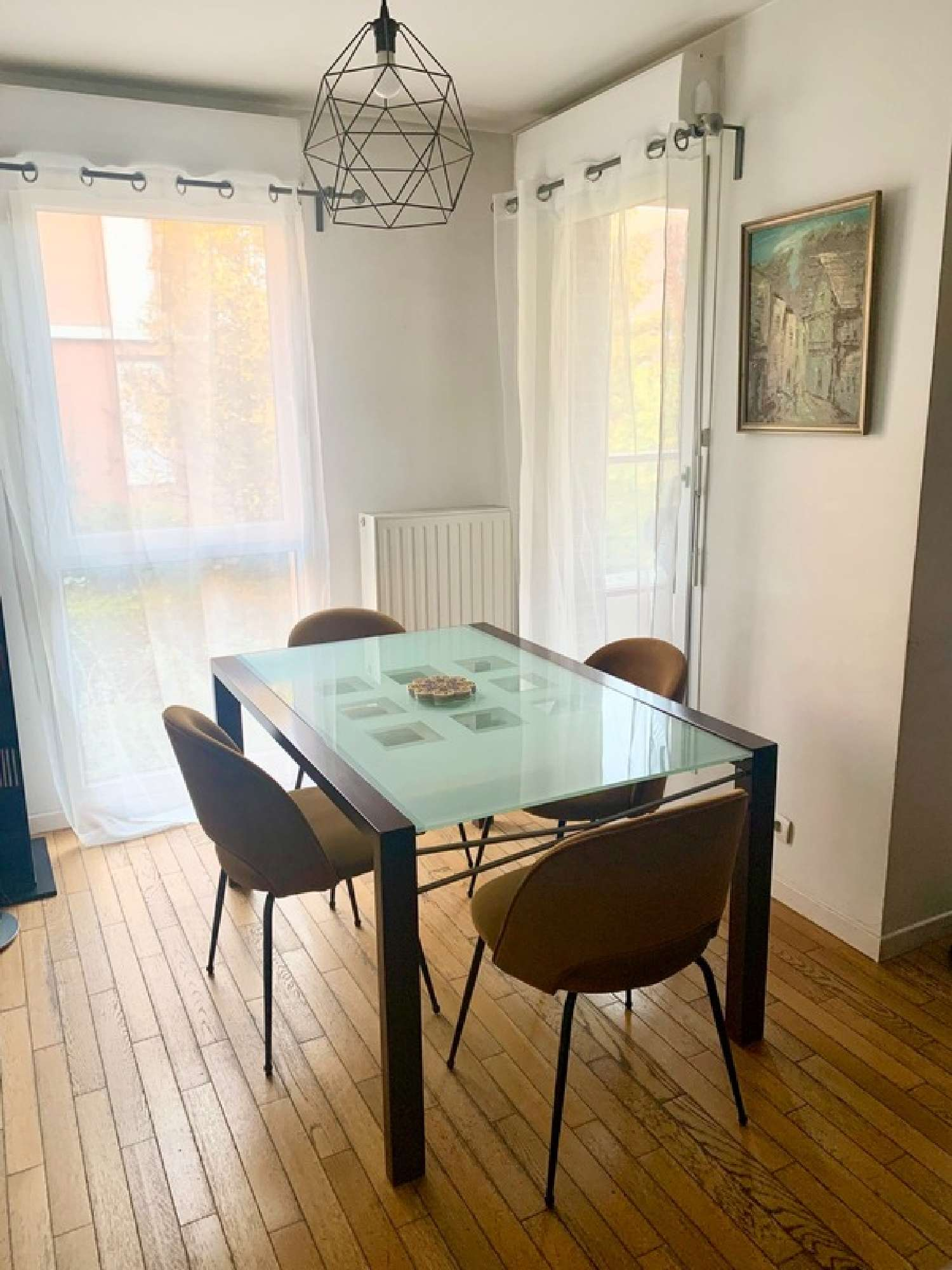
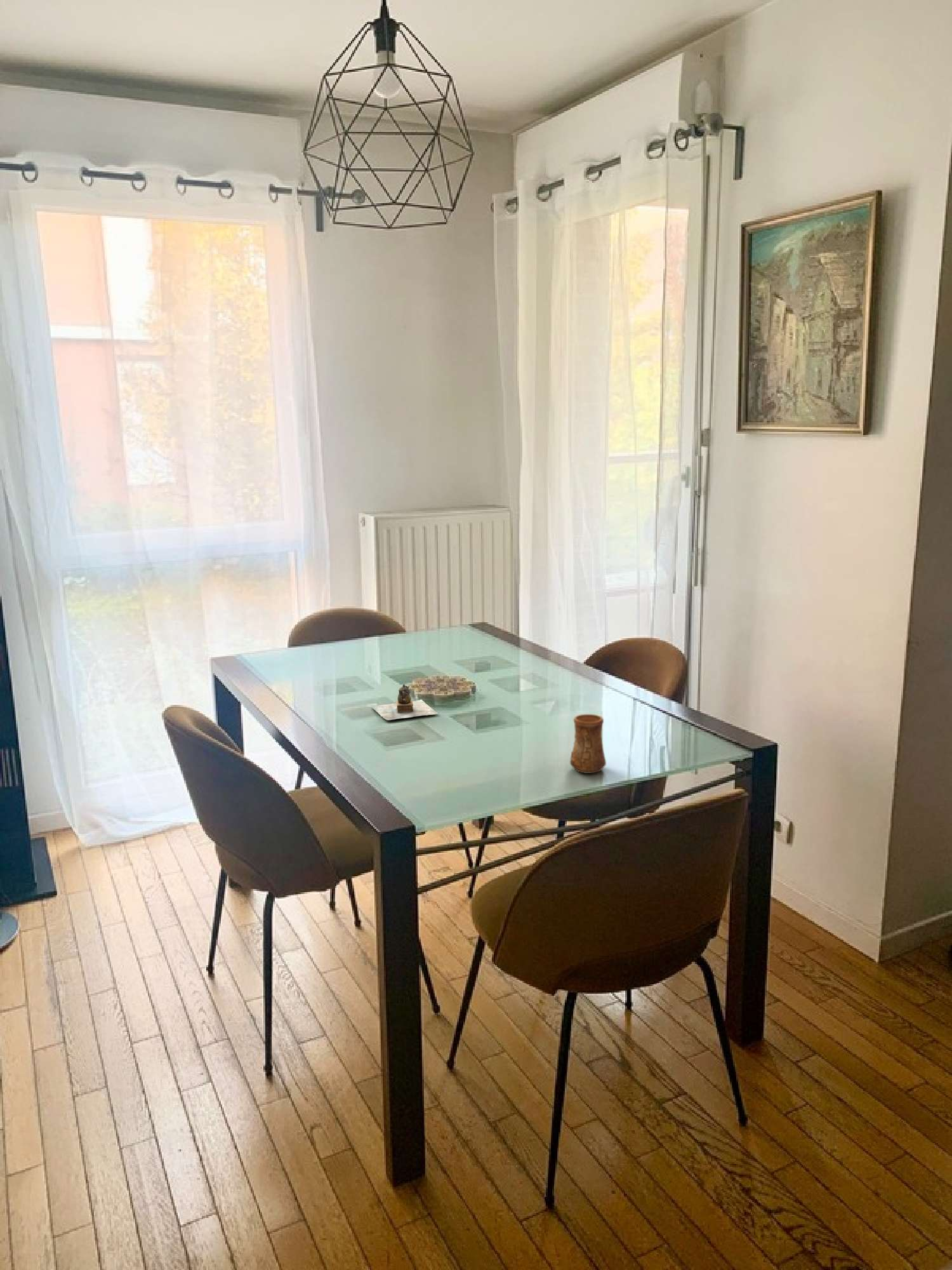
+ teapot [371,684,439,721]
+ cup [569,714,607,774]
